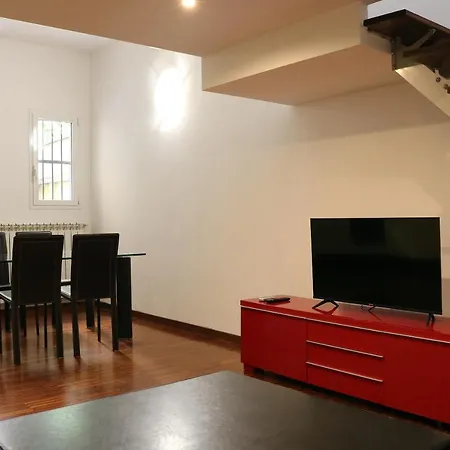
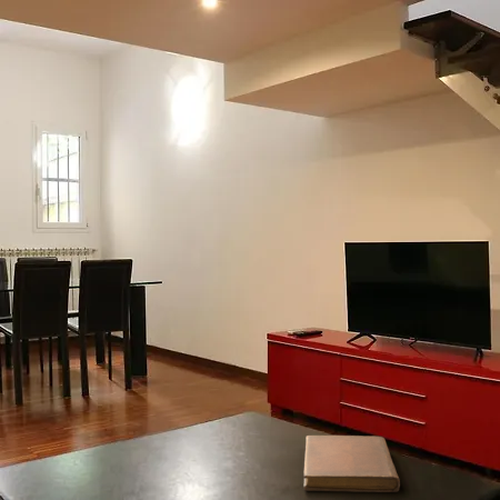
+ notebook [302,434,401,493]
